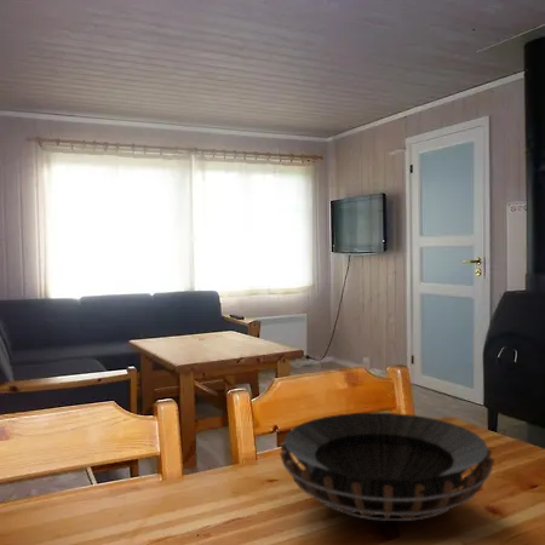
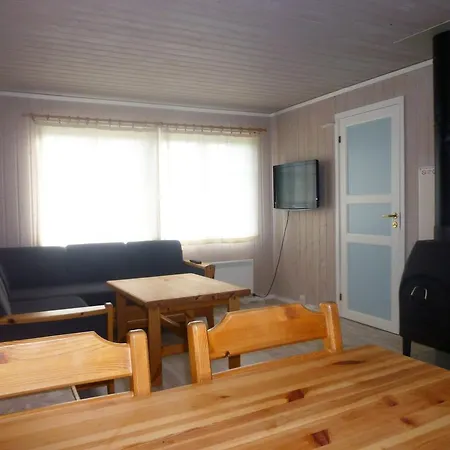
- decorative bowl [279,412,495,522]
